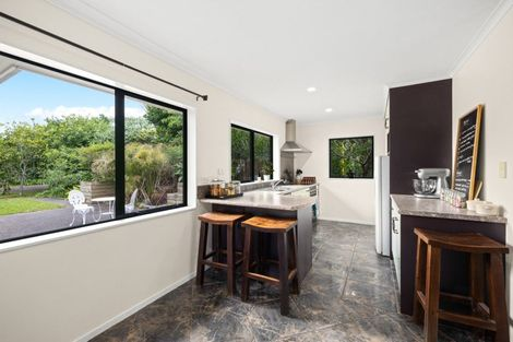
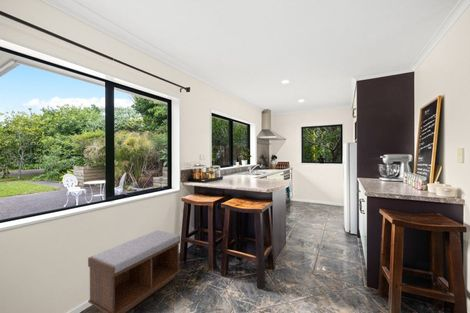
+ bench [87,229,181,313]
